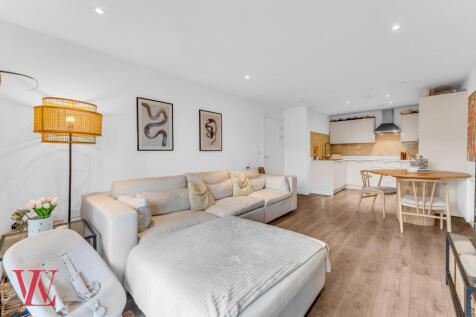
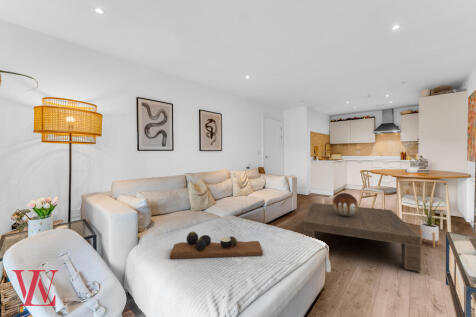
+ decorative sphere [332,192,359,216]
+ coffee table [303,202,422,272]
+ decorative tray [169,230,264,260]
+ house plant [412,194,448,249]
